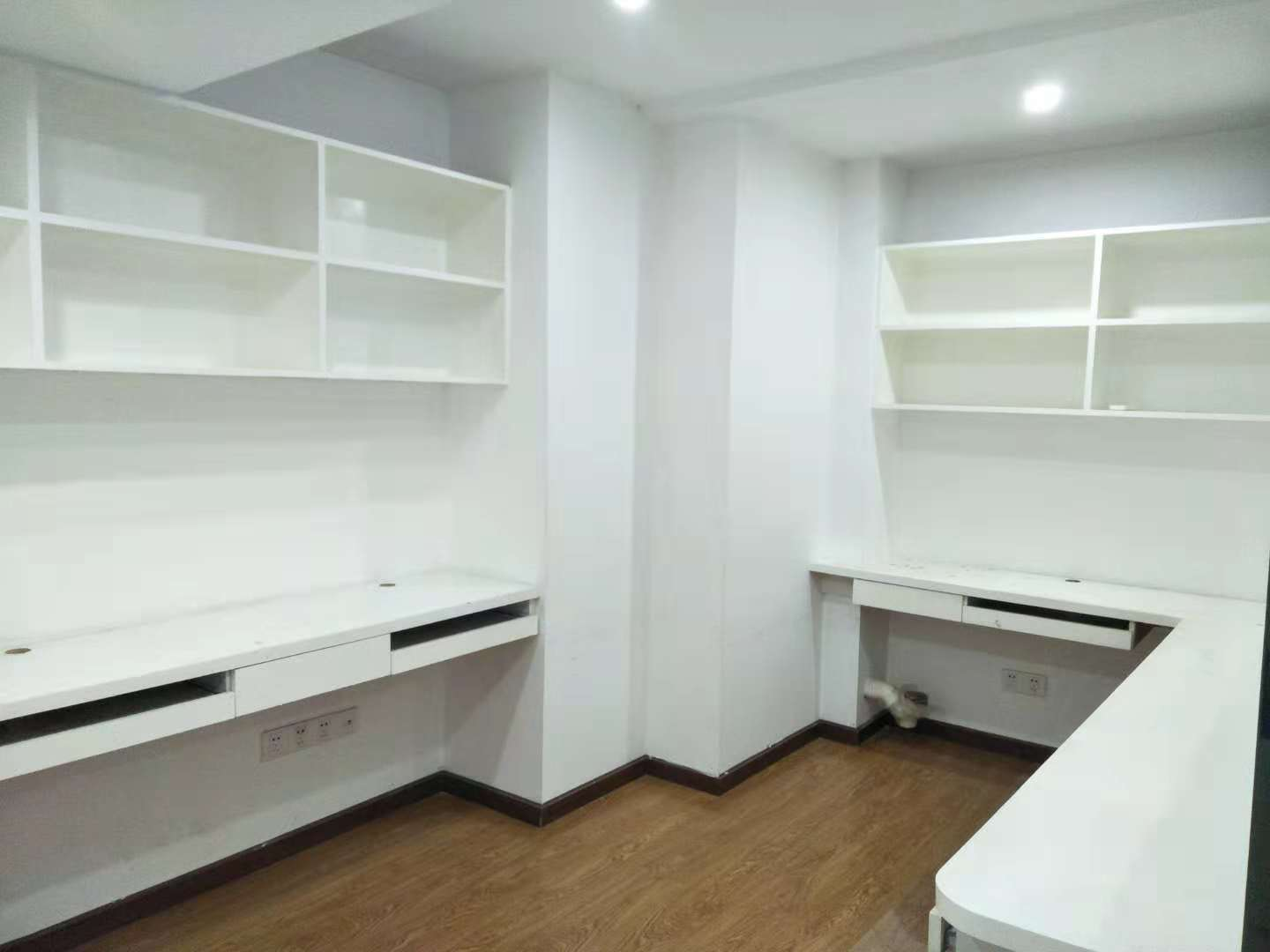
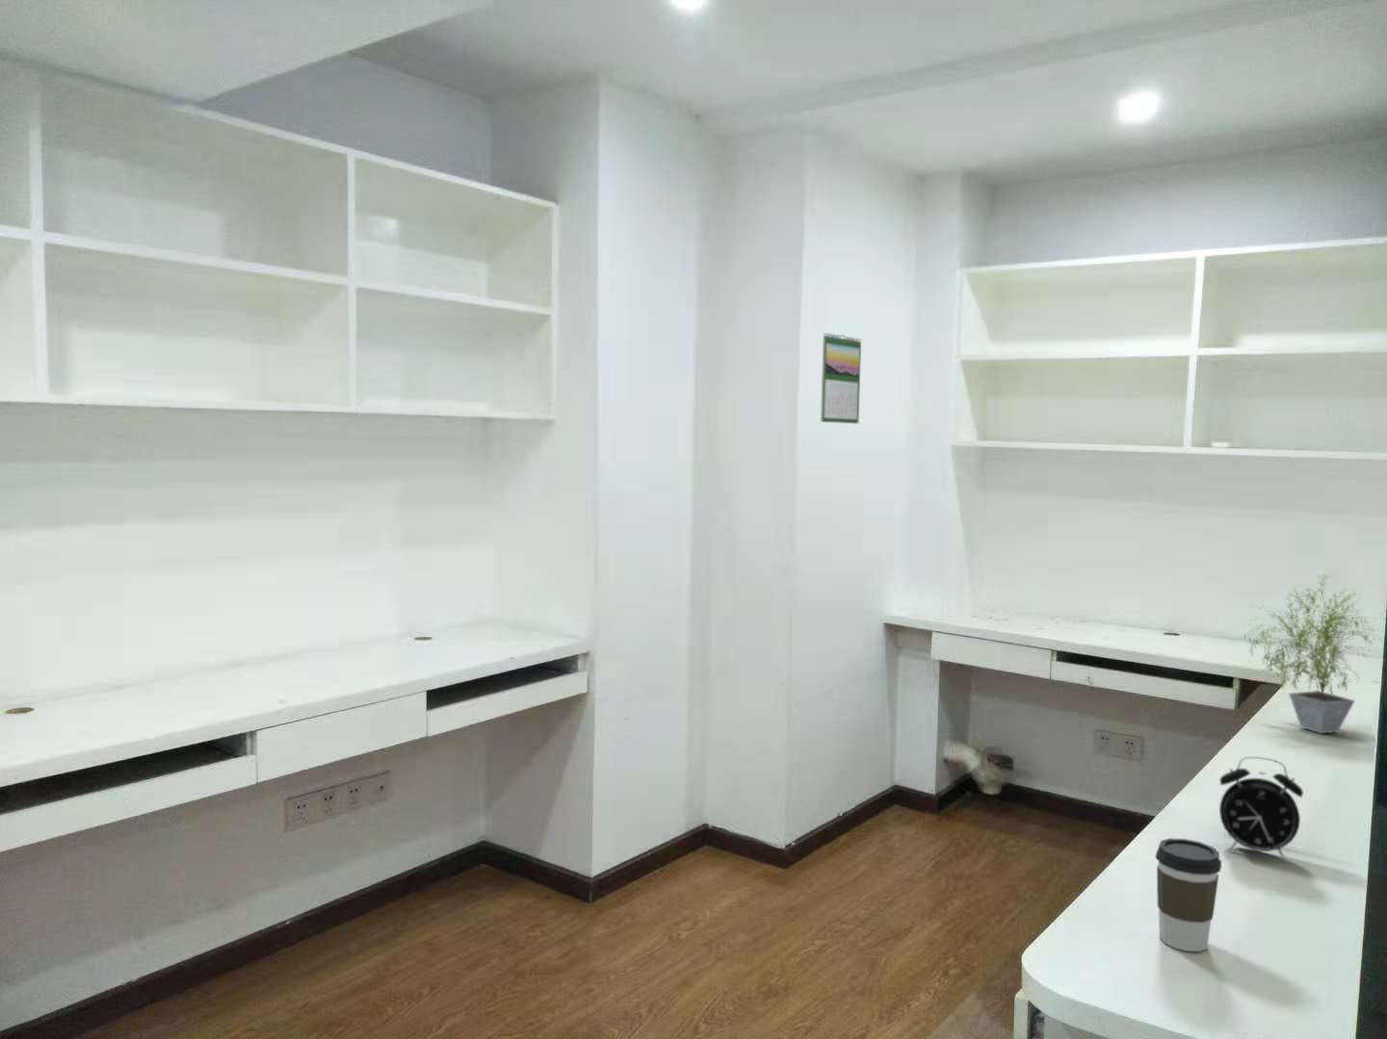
+ potted plant [1240,573,1384,735]
+ alarm clock [1219,755,1304,862]
+ coffee cup [1154,837,1222,953]
+ calendar [820,332,862,425]
